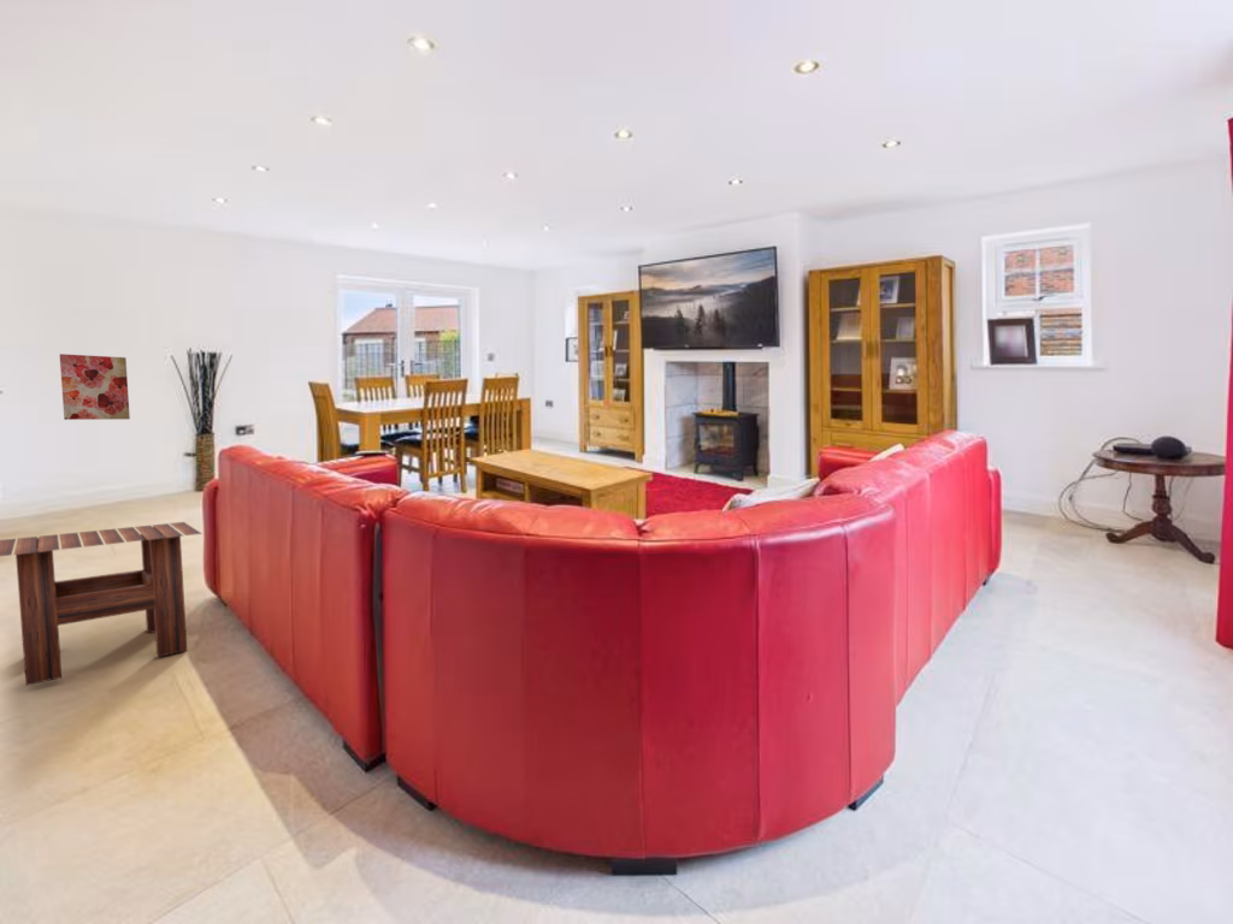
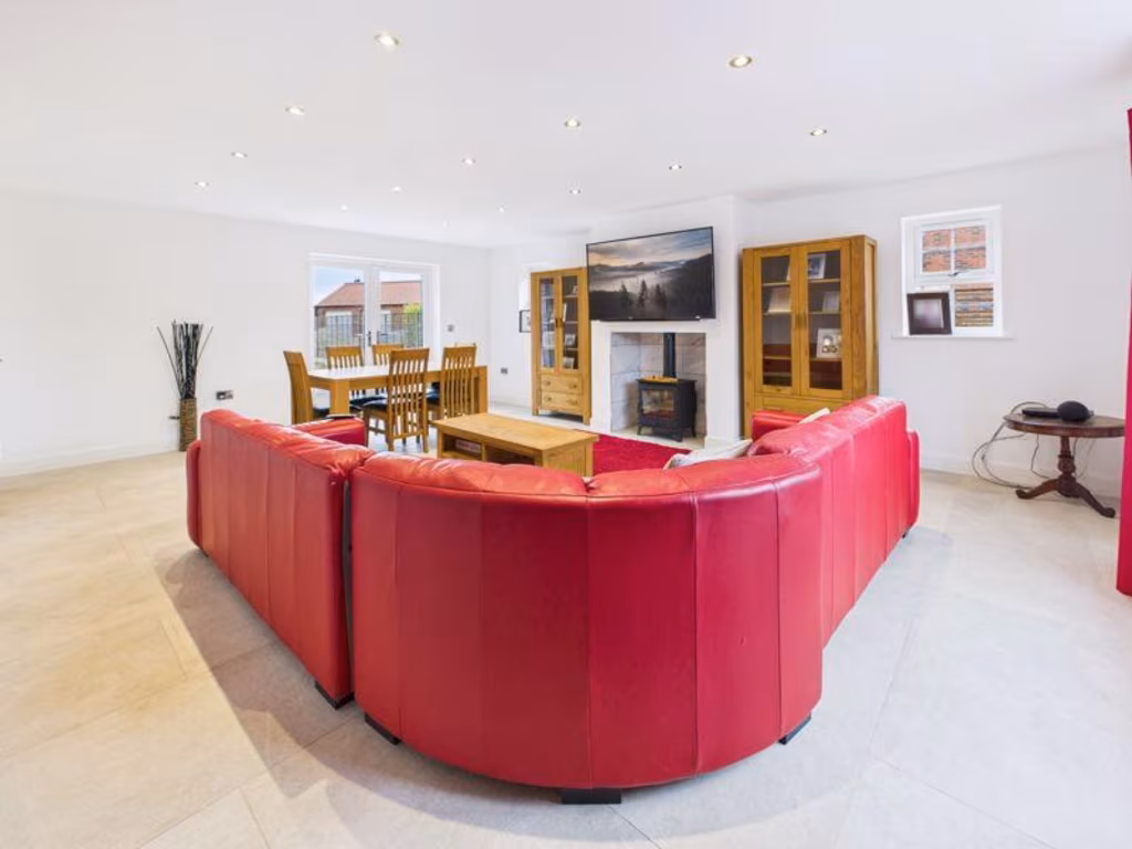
- side table [0,521,203,687]
- wall art [59,353,131,421]
